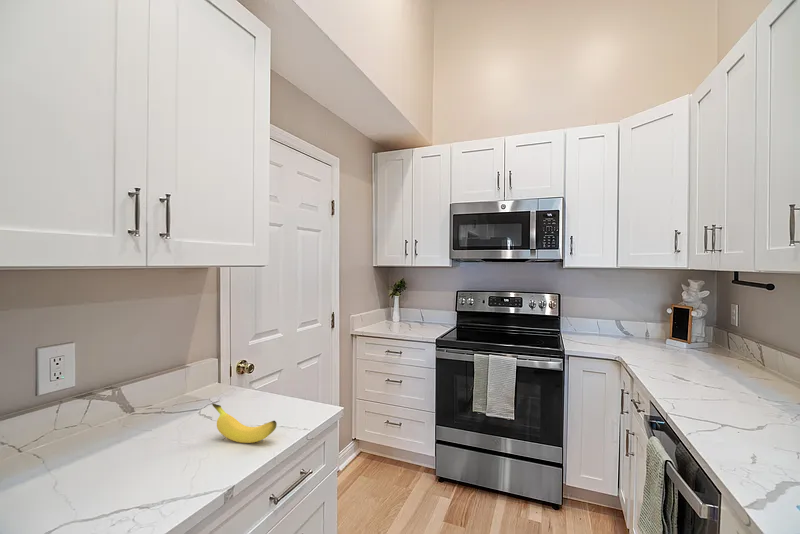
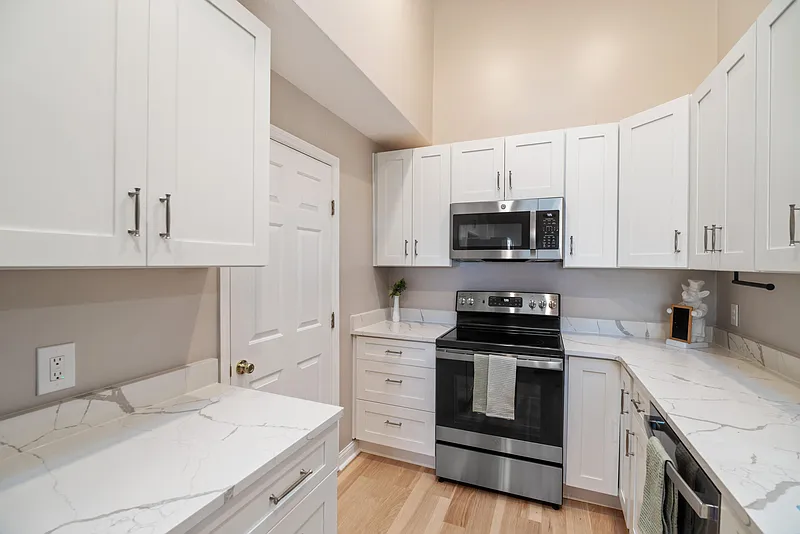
- banana [211,403,278,444]
